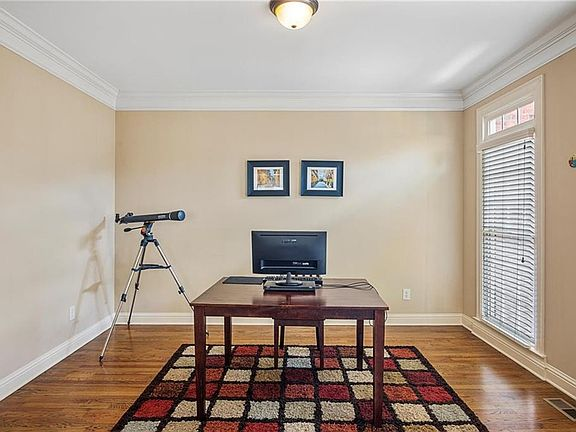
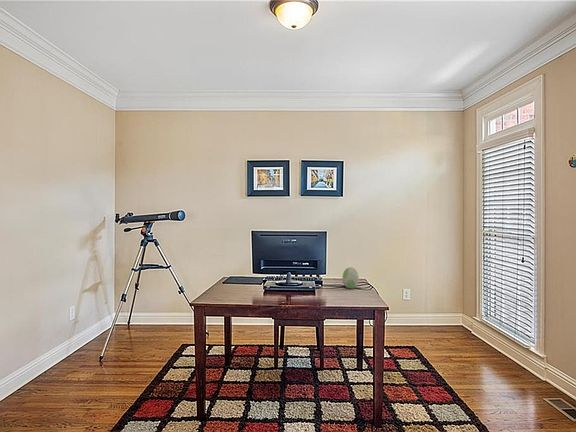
+ decorative egg [341,266,360,289]
